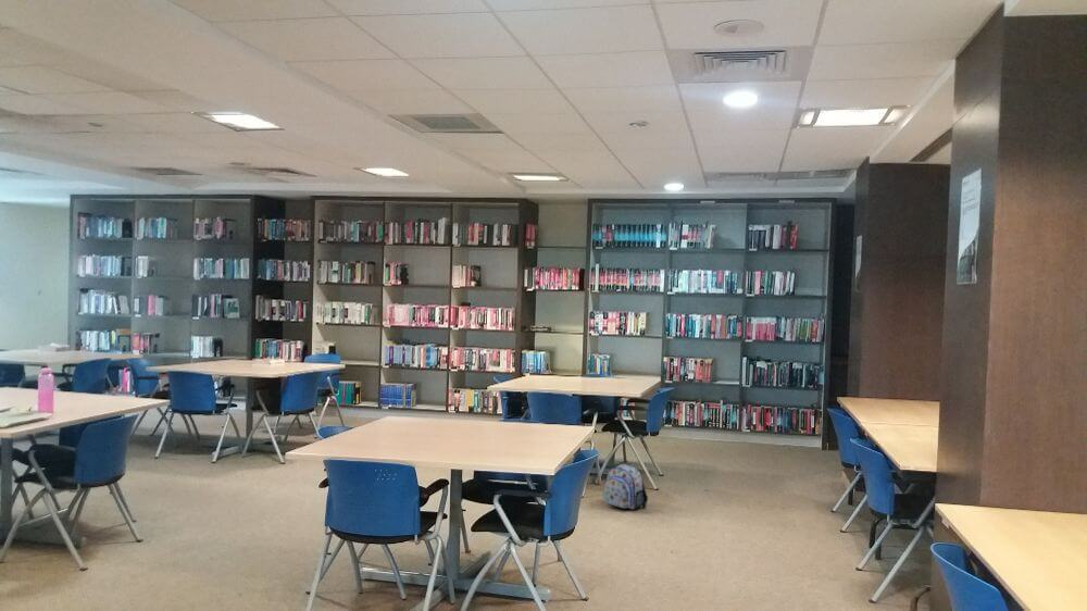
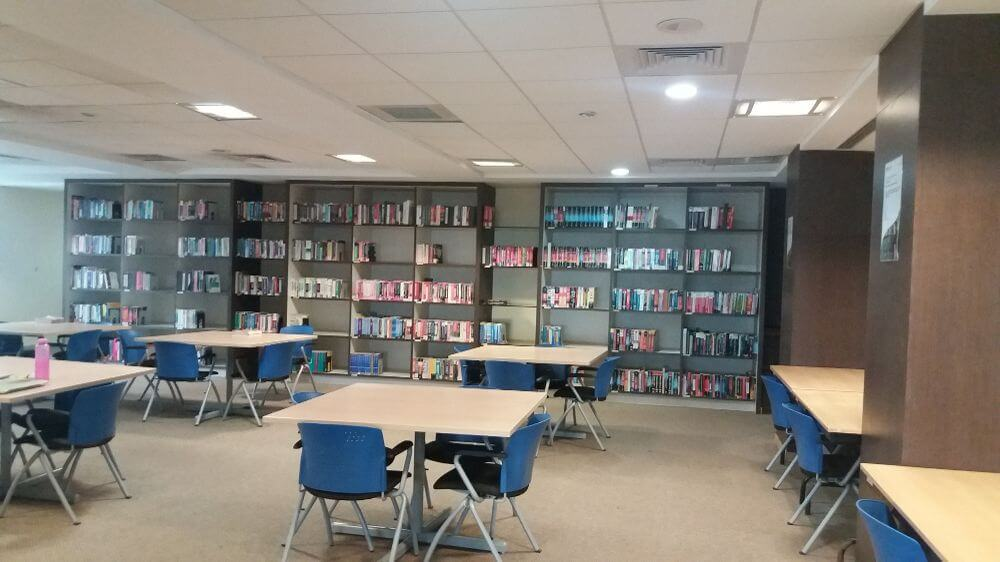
- backpack [602,463,649,511]
